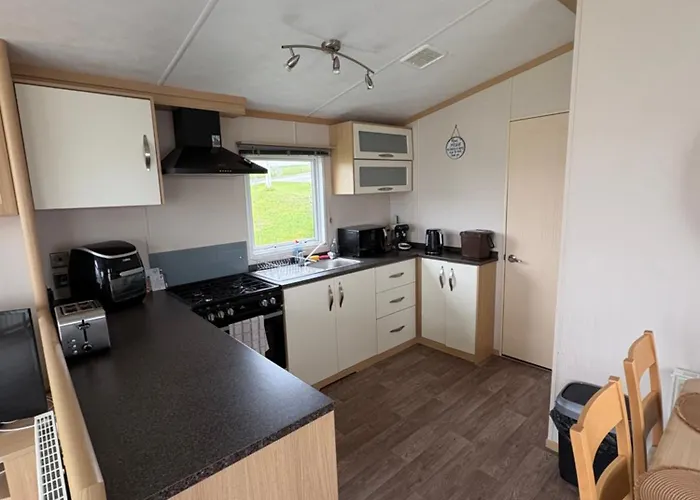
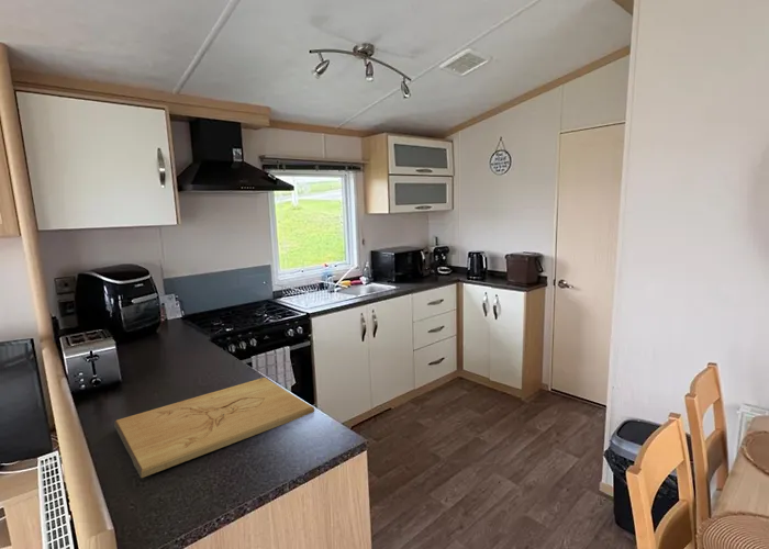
+ cutting board [113,377,315,479]
